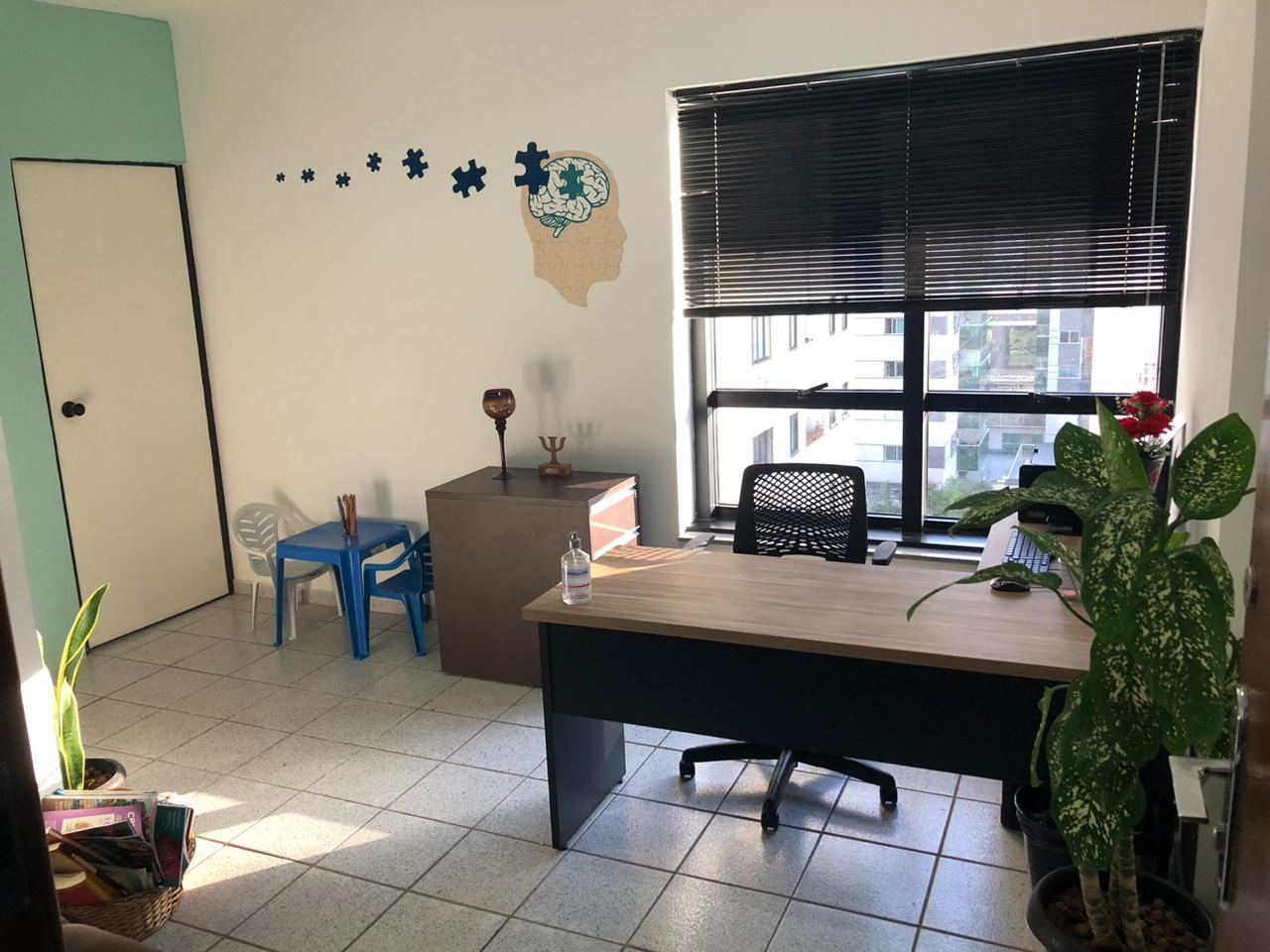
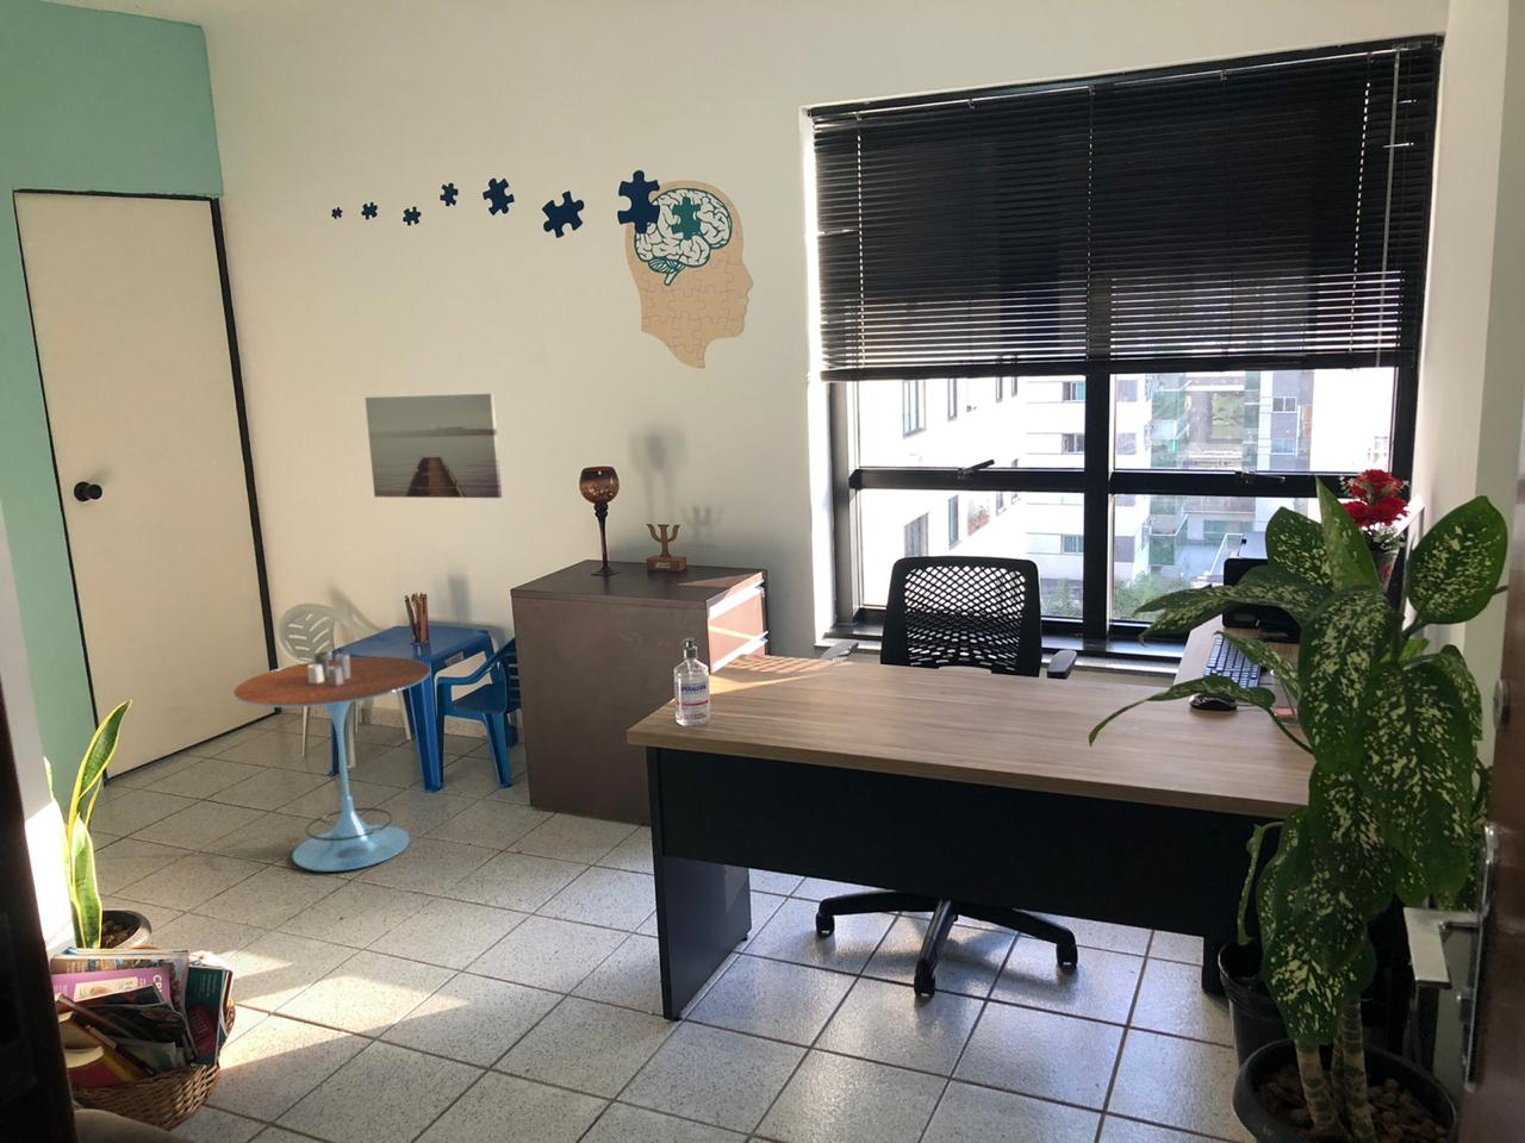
+ side table [232,642,431,873]
+ wall art [365,391,503,499]
